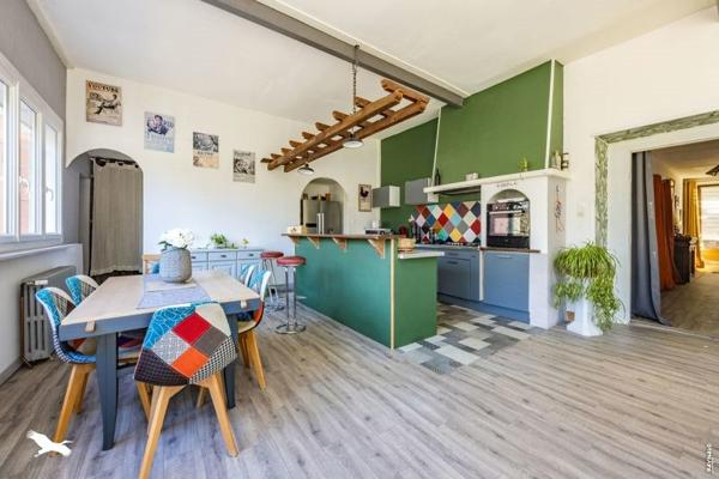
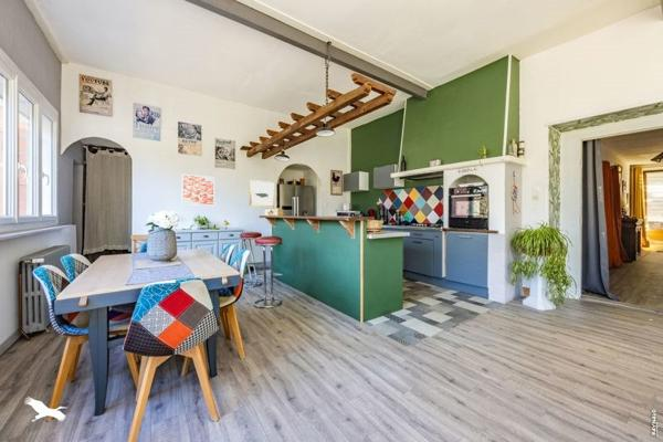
+ wall art [249,179,275,208]
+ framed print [181,173,215,207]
